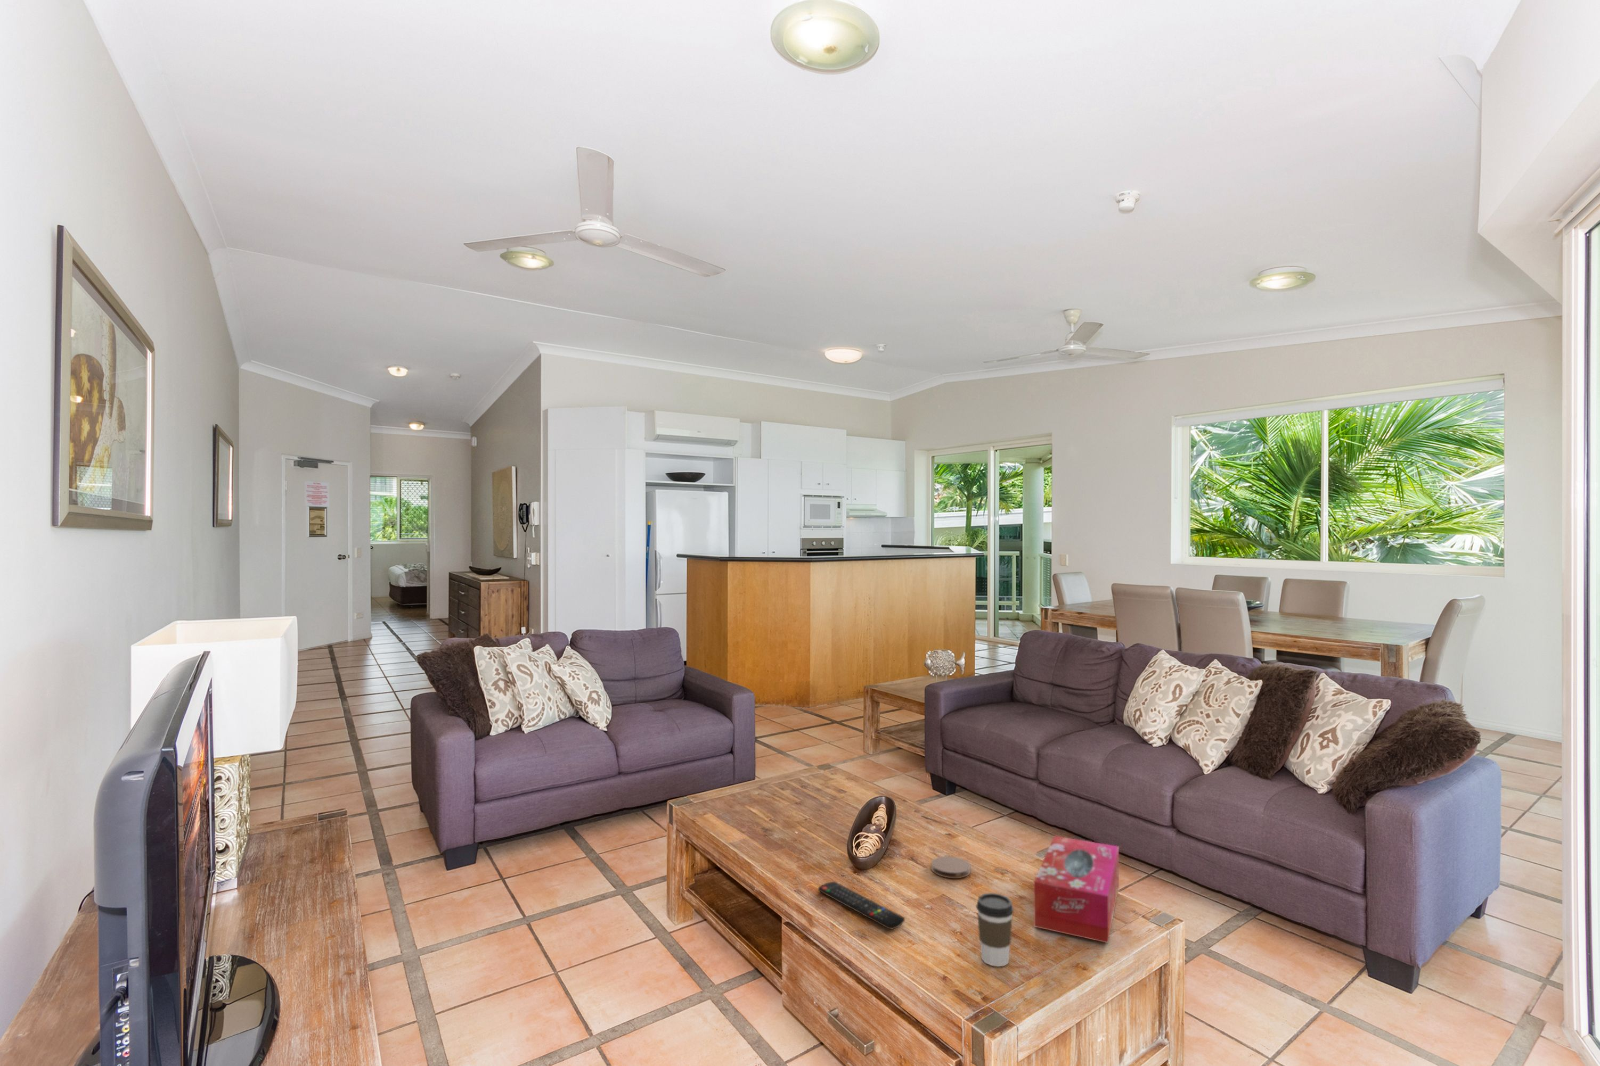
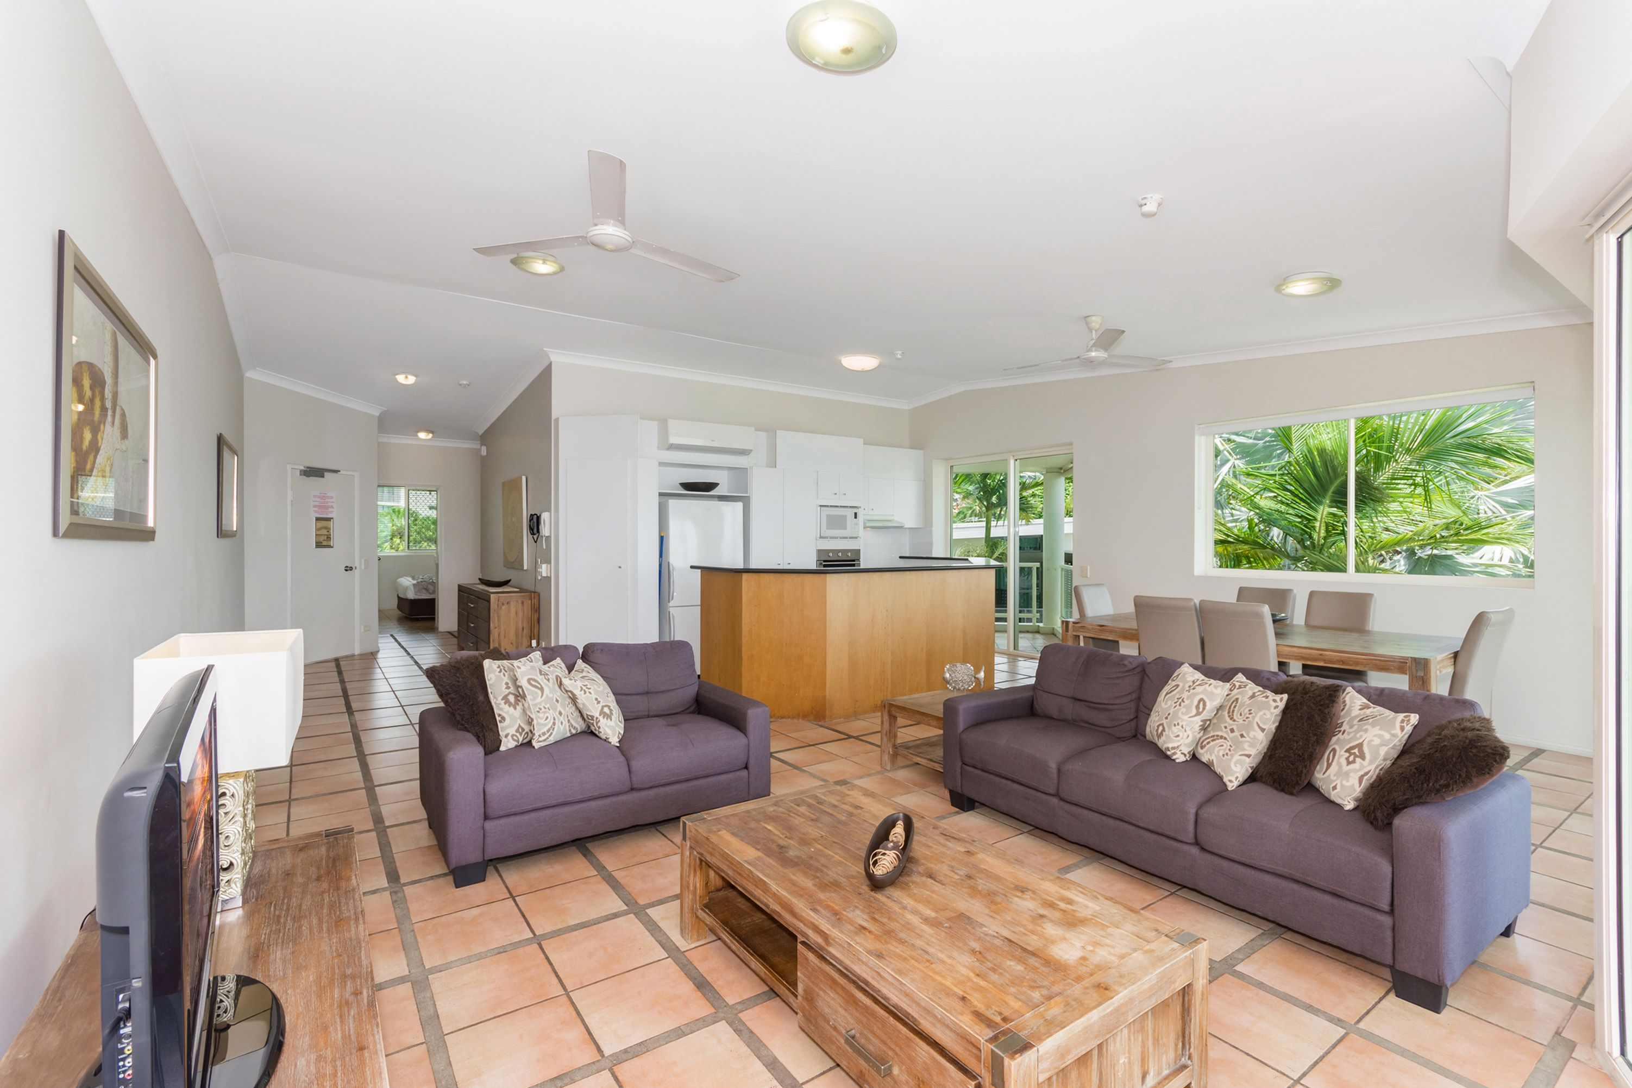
- tissue box [1033,835,1119,943]
- coaster [931,855,971,879]
- coffee cup [976,892,1014,967]
- remote control [818,880,906,929]
